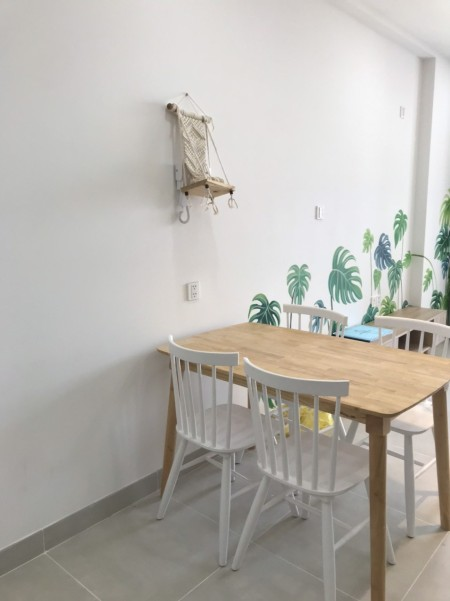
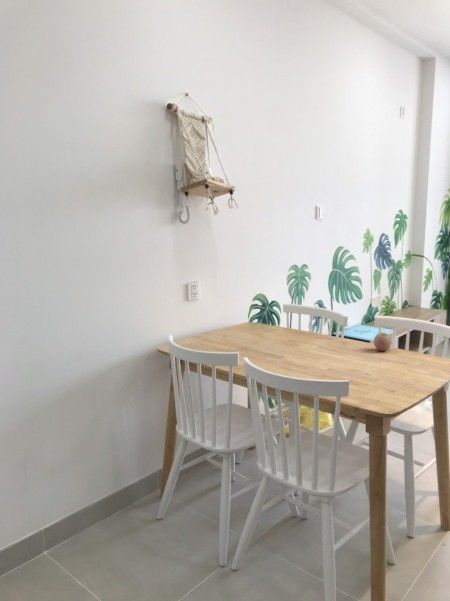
+ fruit [373,332,393,352]
